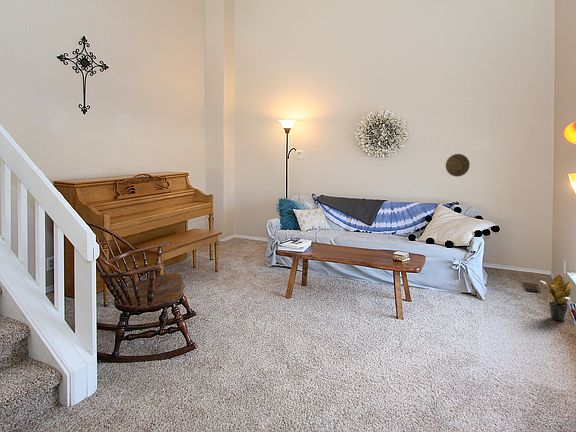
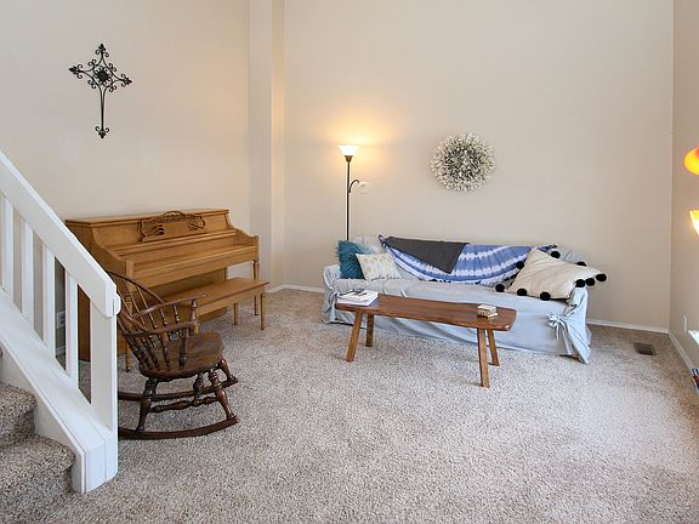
- decorative plate [445,153,471,178]
- potted plant [539,274,573,322]
